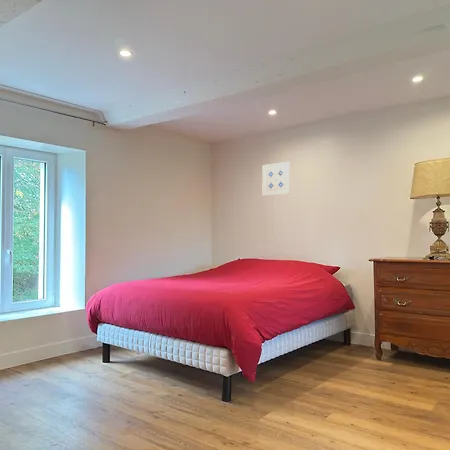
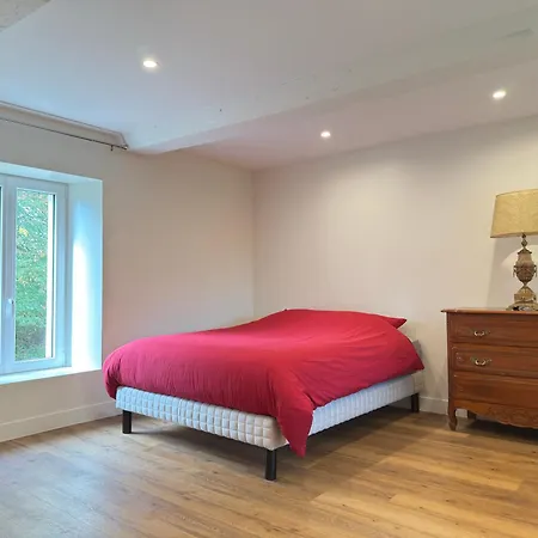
- wall art [261,161,291,197]
